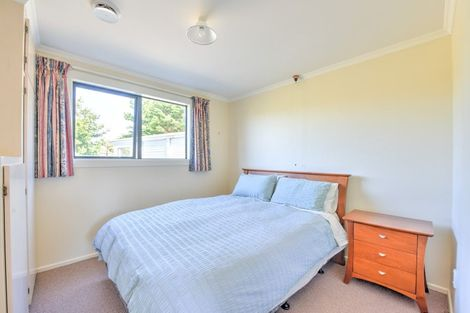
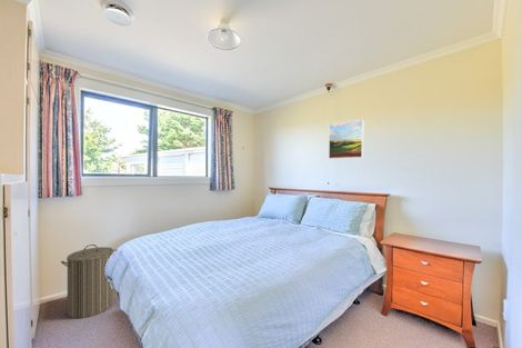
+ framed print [328,119,364,160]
+ laundry hamper [60,243,118,319]
